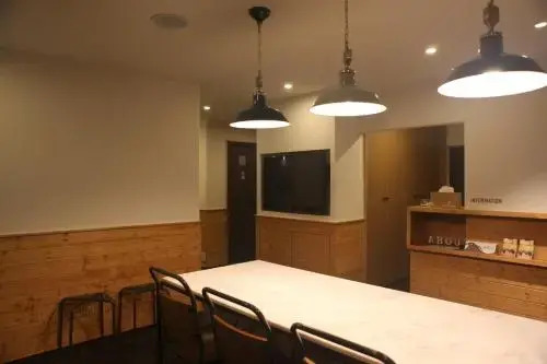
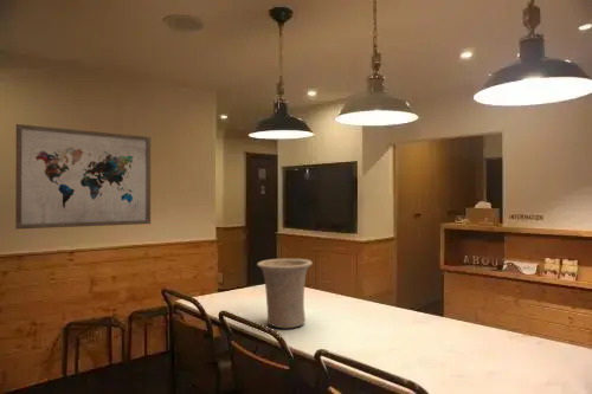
+ wall art [14,123,152,230]
+ vase [256,258,314,329]
